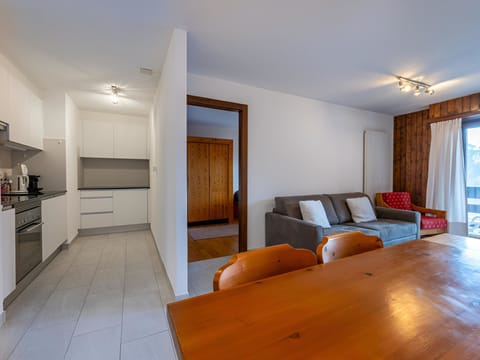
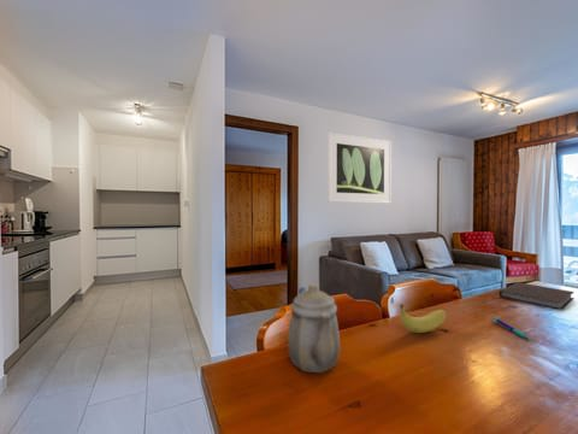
+ teapot [287,282,341,374]
+ notebook [499,281,576,311]
+ fruit [399,304,447,334]
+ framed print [326,131,393,205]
+ pen [491,316,530,340]
